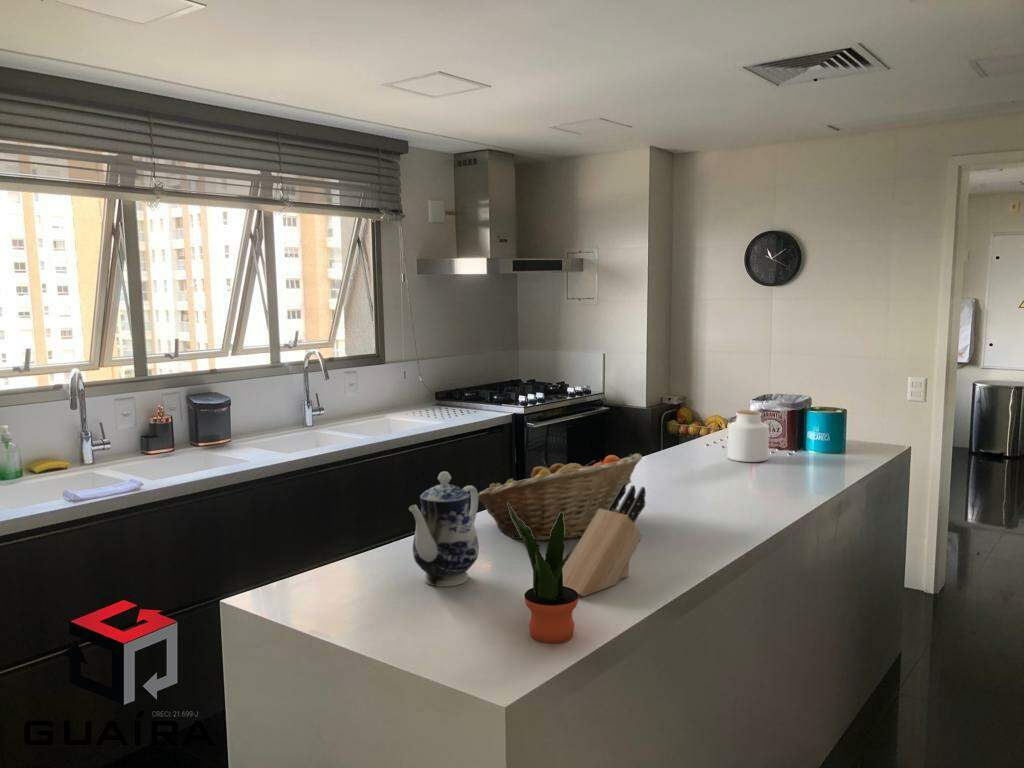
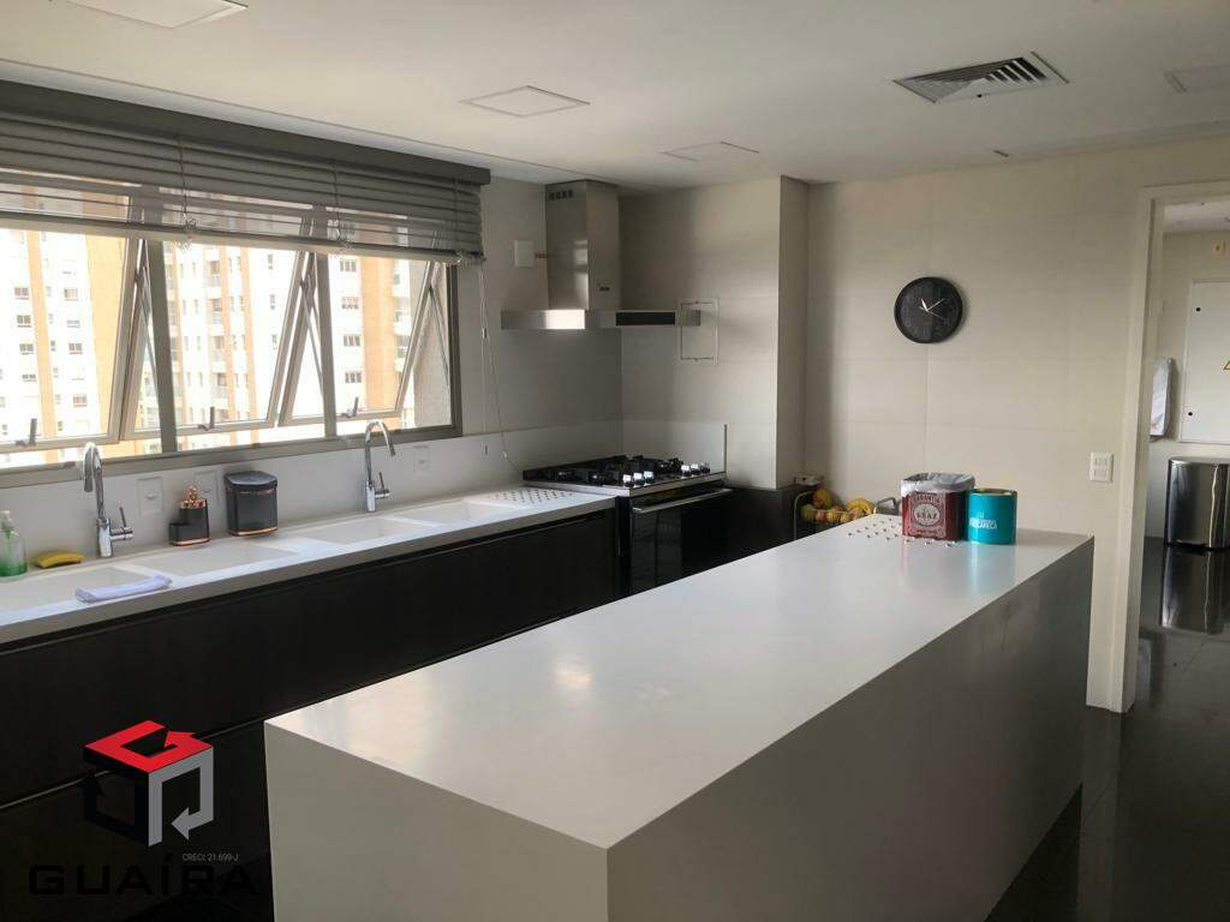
- fruit basket [478,452,643,541]
- knife block [562,484,647,598]
- potted plant [507,502,580,644]
- teapot [408,471,480,588]
- jar [727,409,770,463]
